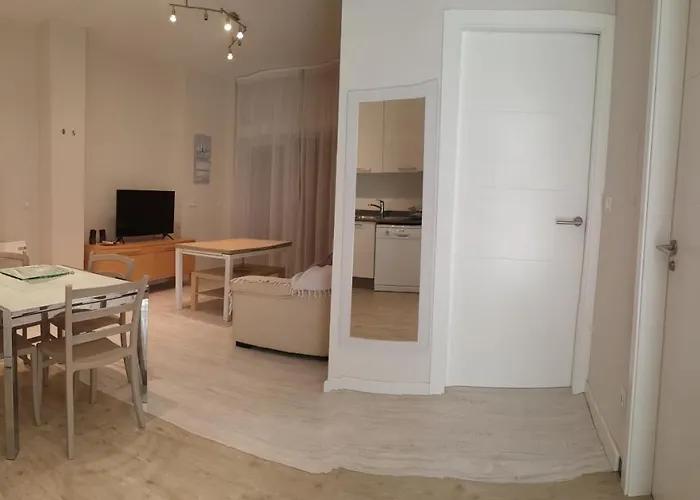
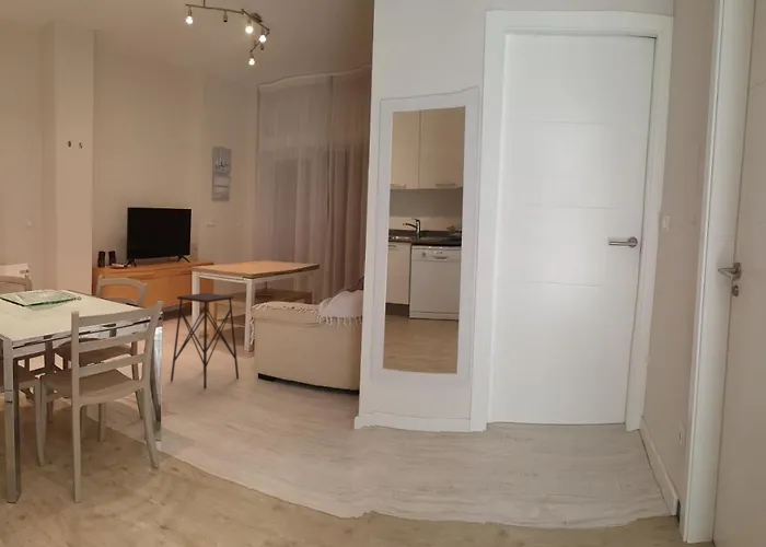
+ side table [170,292,240,389]
